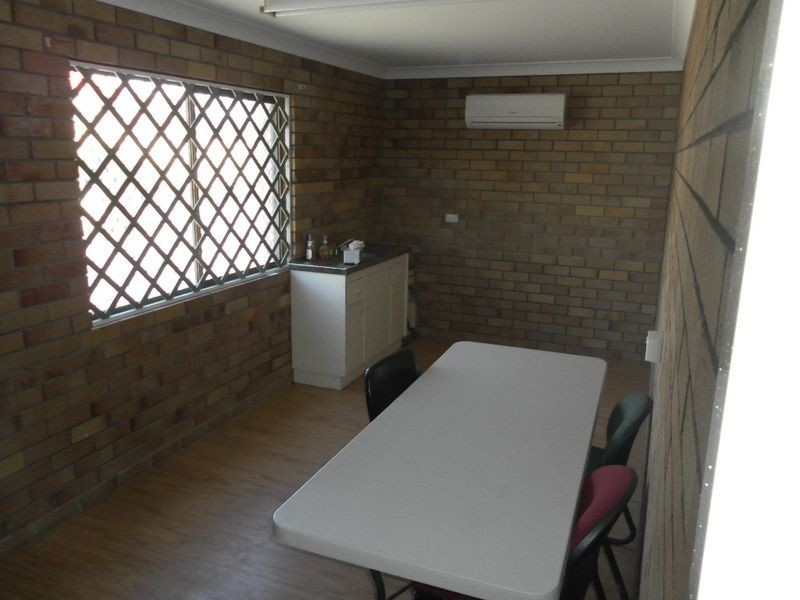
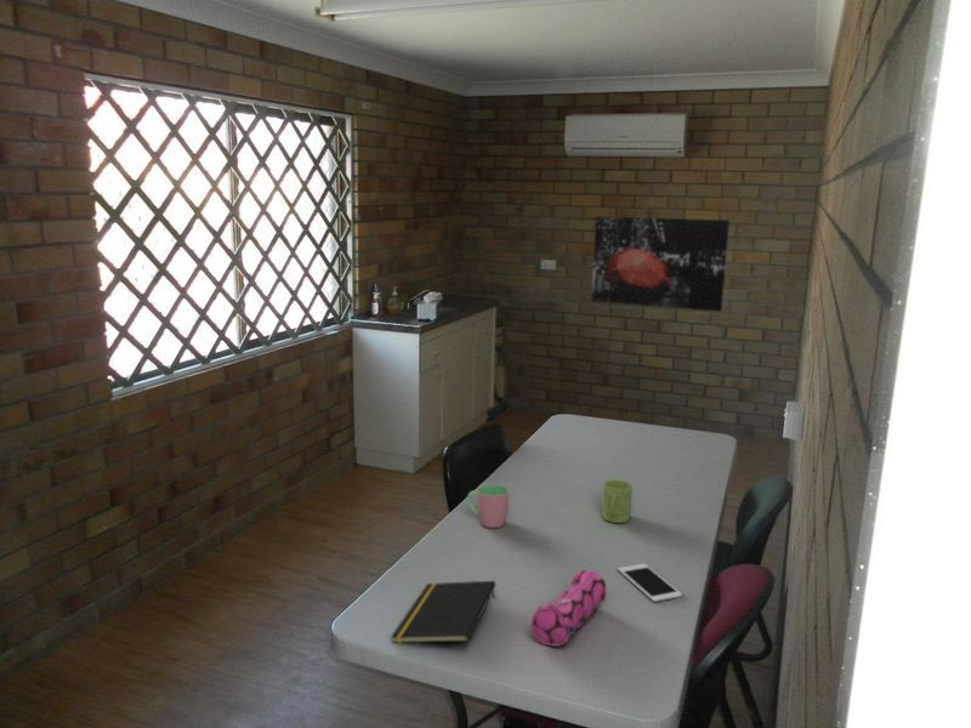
+ cup [466,483,511,529]
+ notepad [390,580,496,644]
+ wall art [590,215,731,313]
+ cell phone [617,563,683,603]
+ pencil case [530,569,608,648]
+ mug [601,479,634,524]
